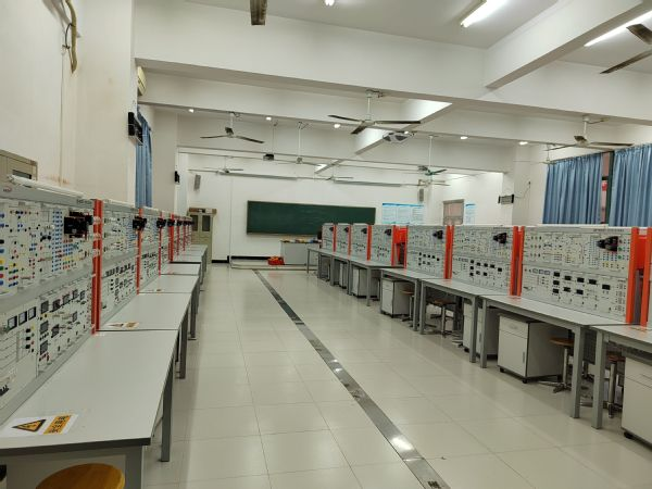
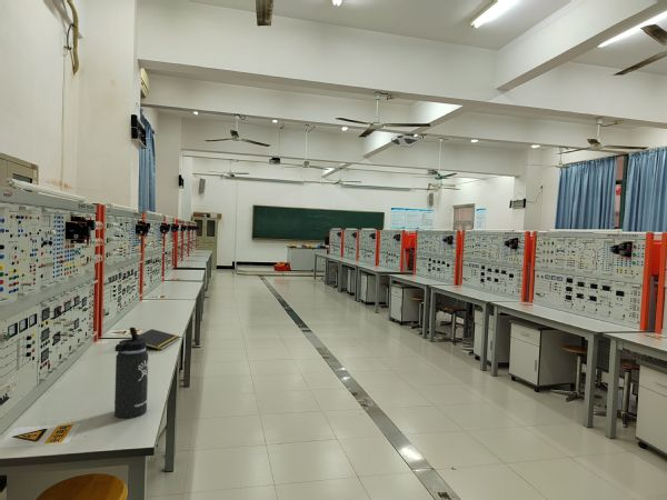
+ notepad [138,328,181,351]
+ thermos bottle [113,327,149,419]
